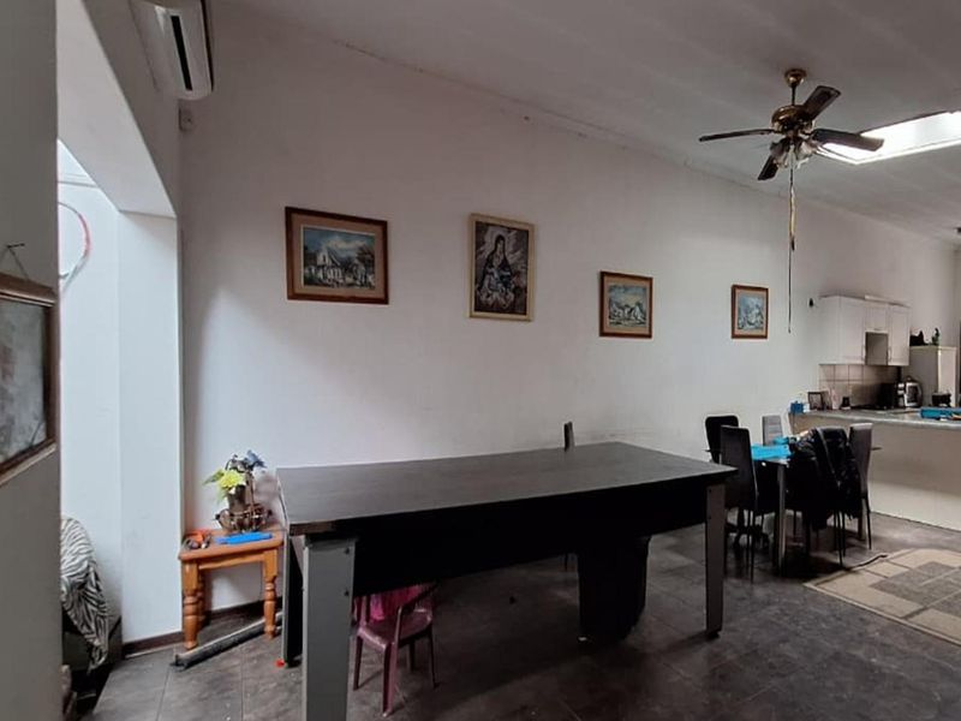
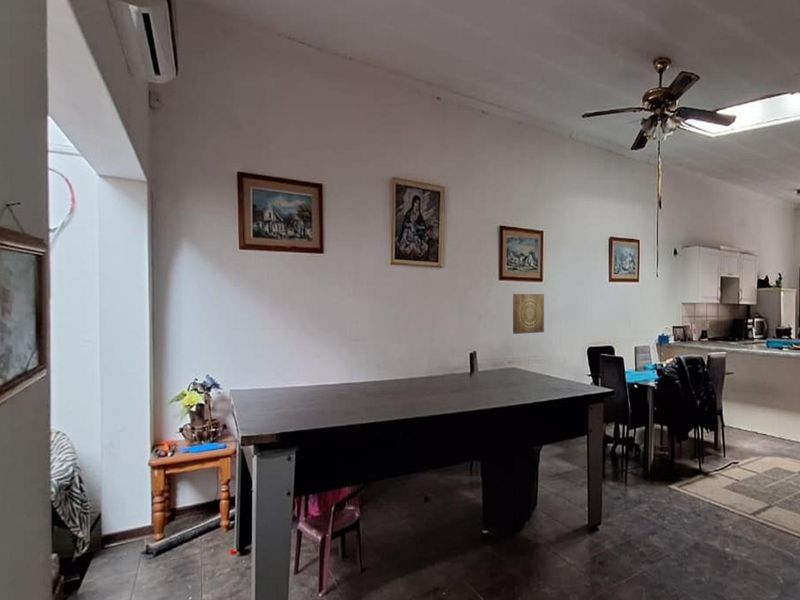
+ wall art [512,293,545,335]
